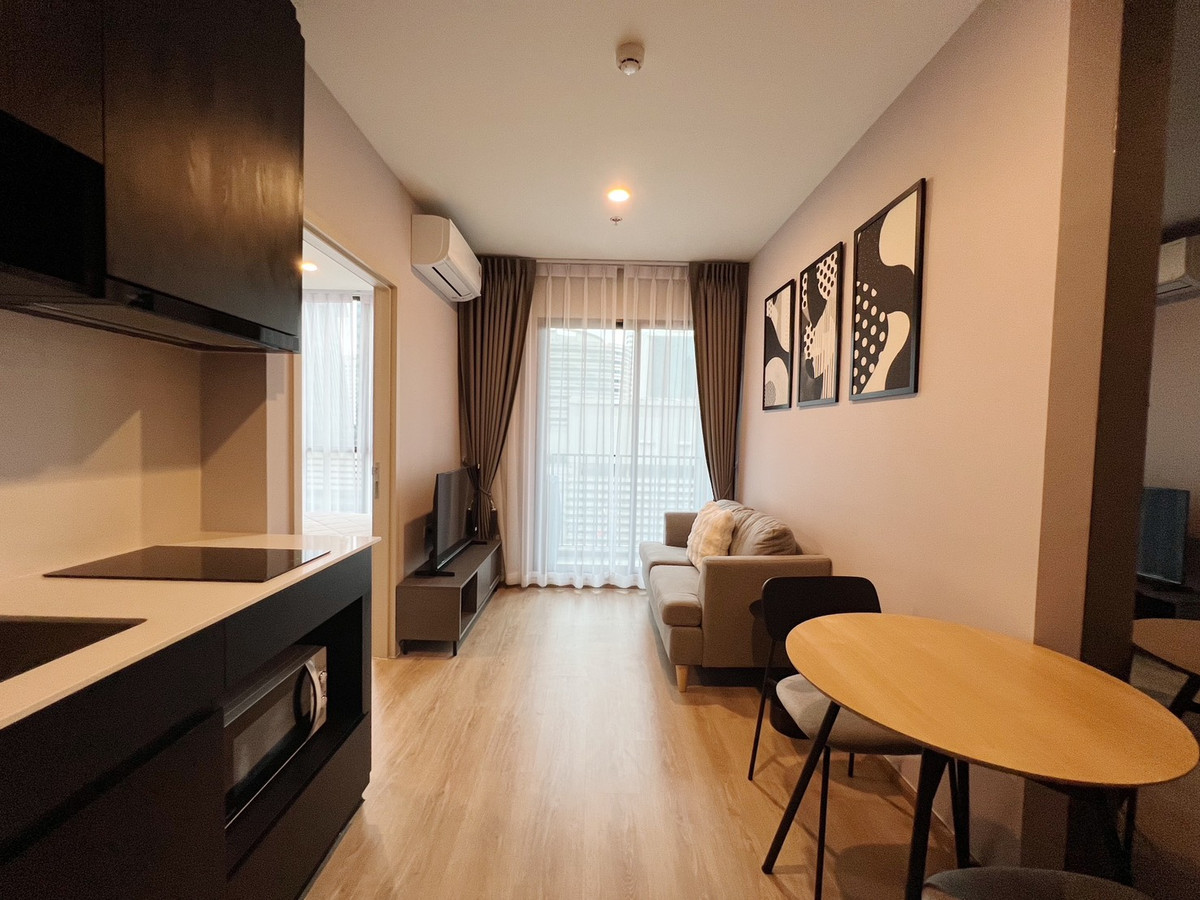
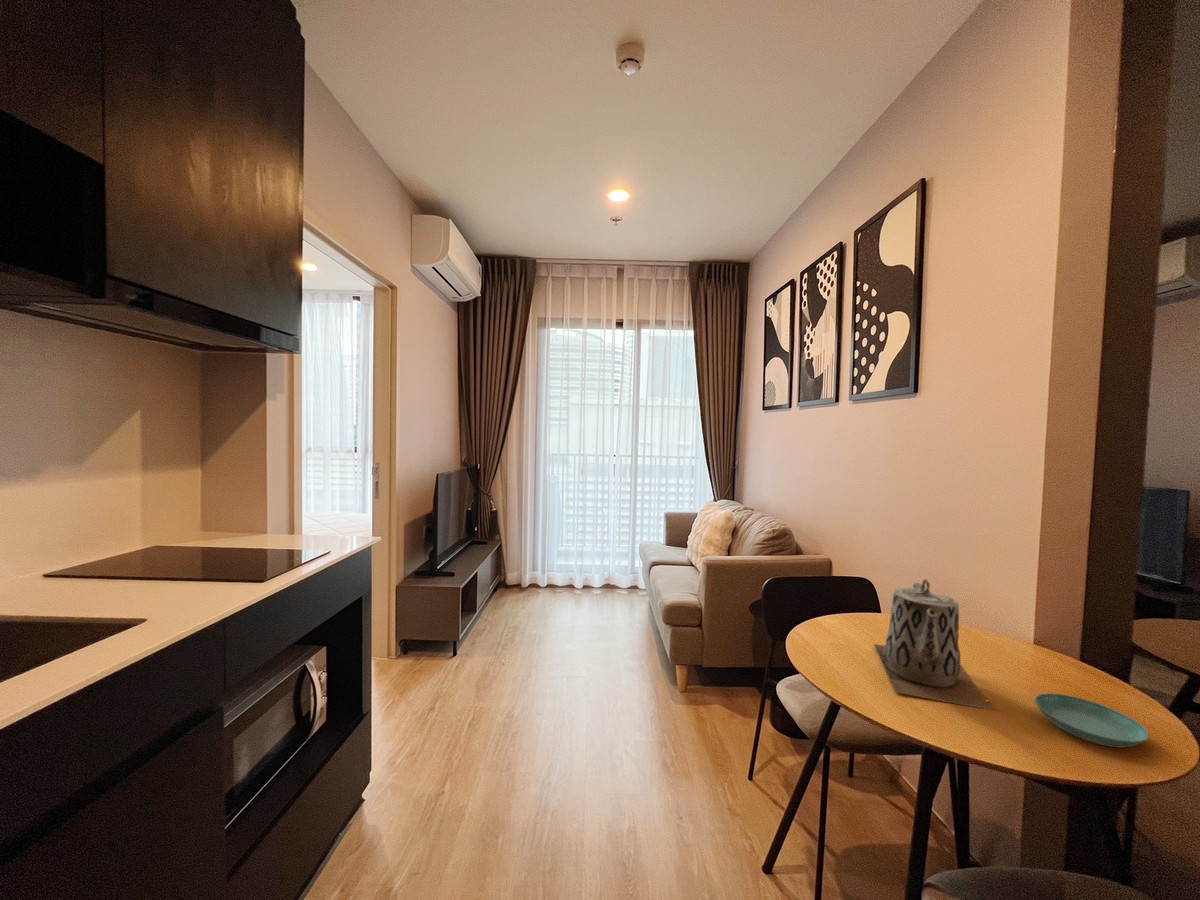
+ saucer [1034,692,1150,748]
+ teapot [873,578,996,712]
